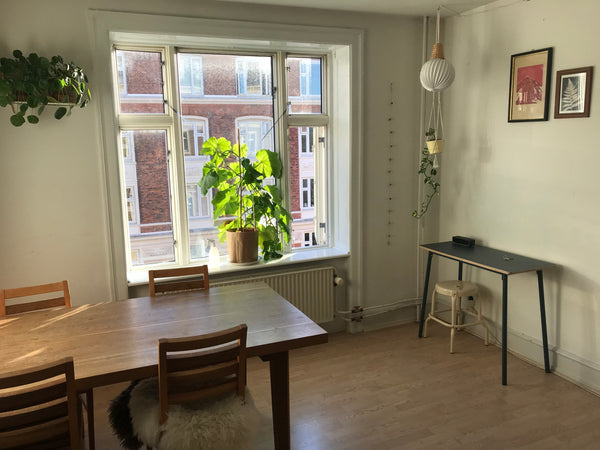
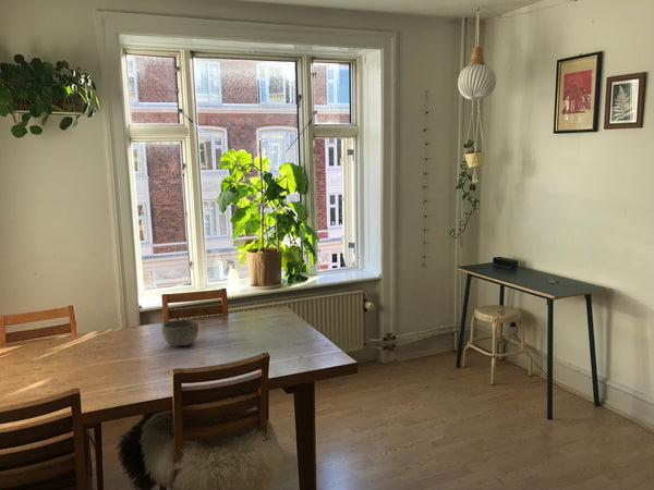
+ bowl [161,318,199,347]
